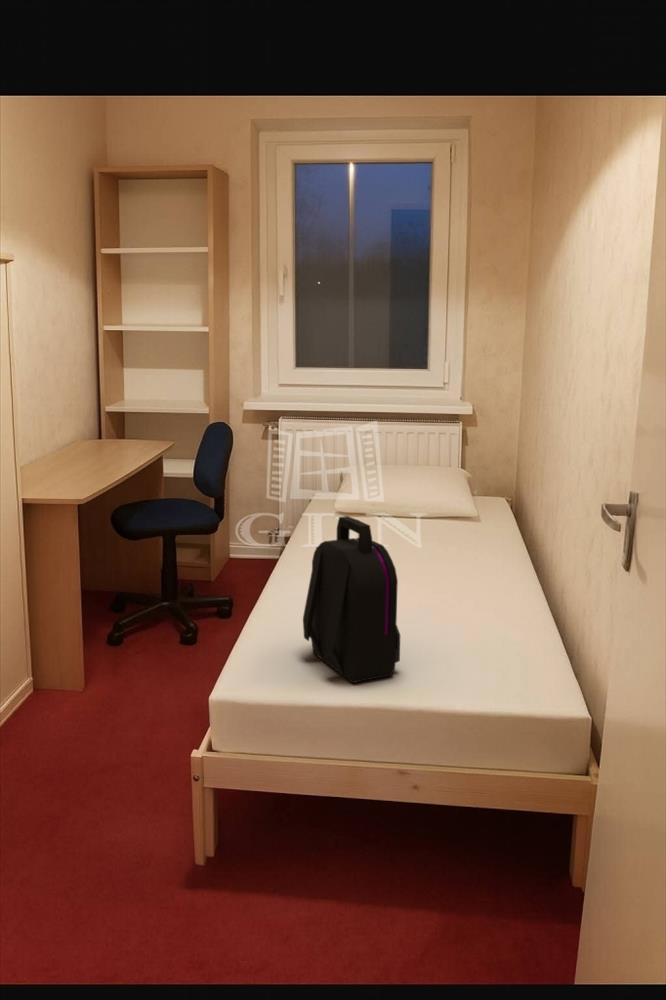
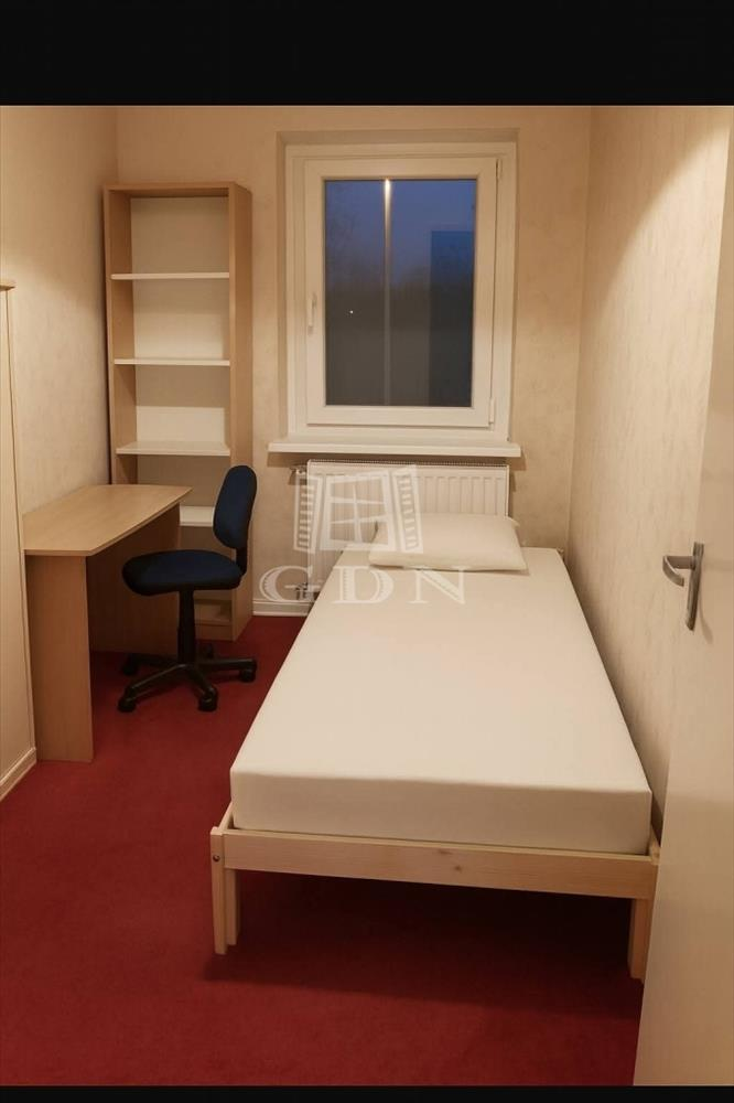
- backpack [302,515,401,684]
